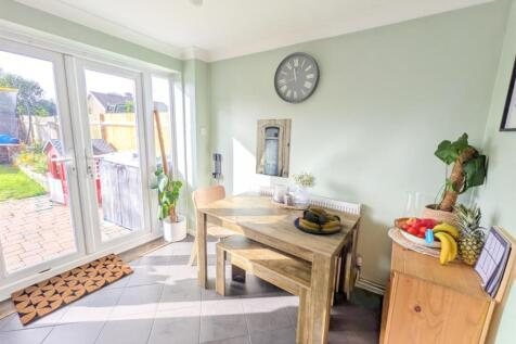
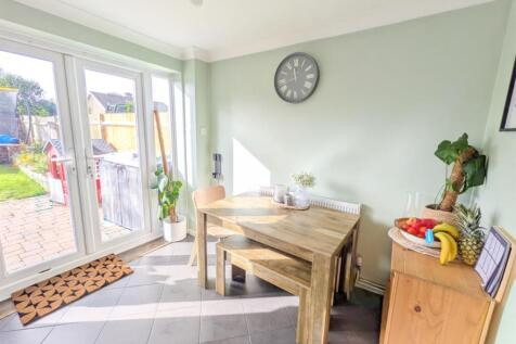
- fruit bowl [293,206,343,234]
- wall art [255,118,293,179]
